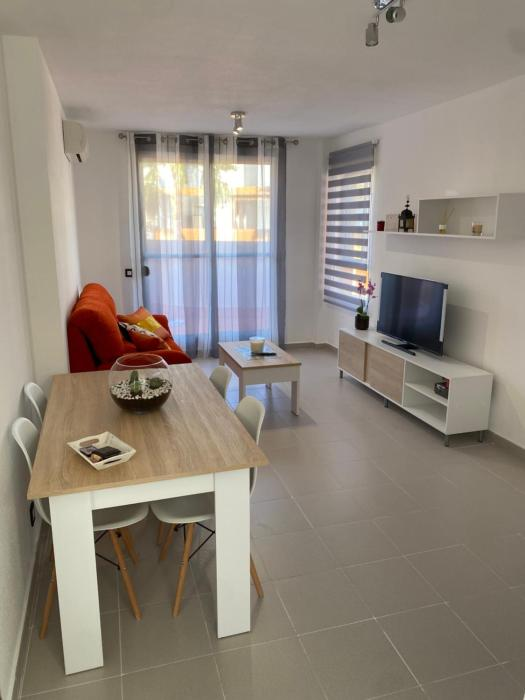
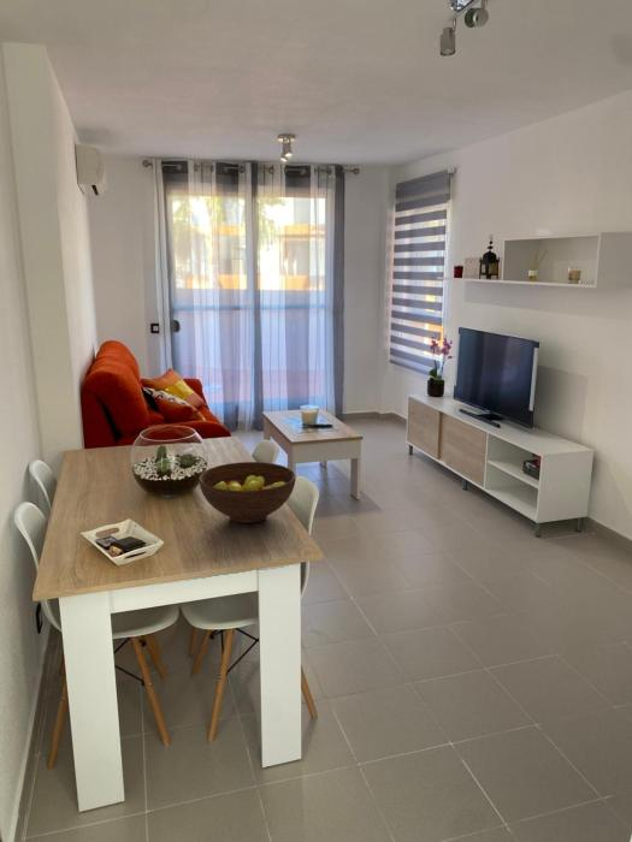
+ fruit bowl [197,461,297,524]
